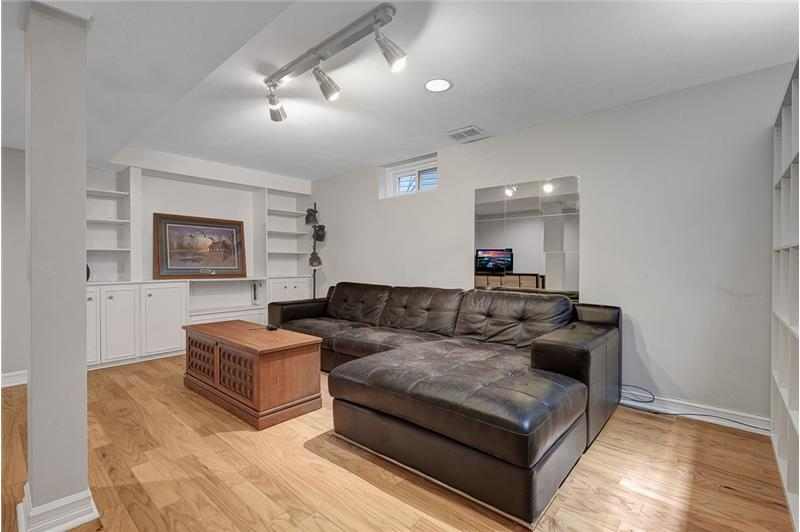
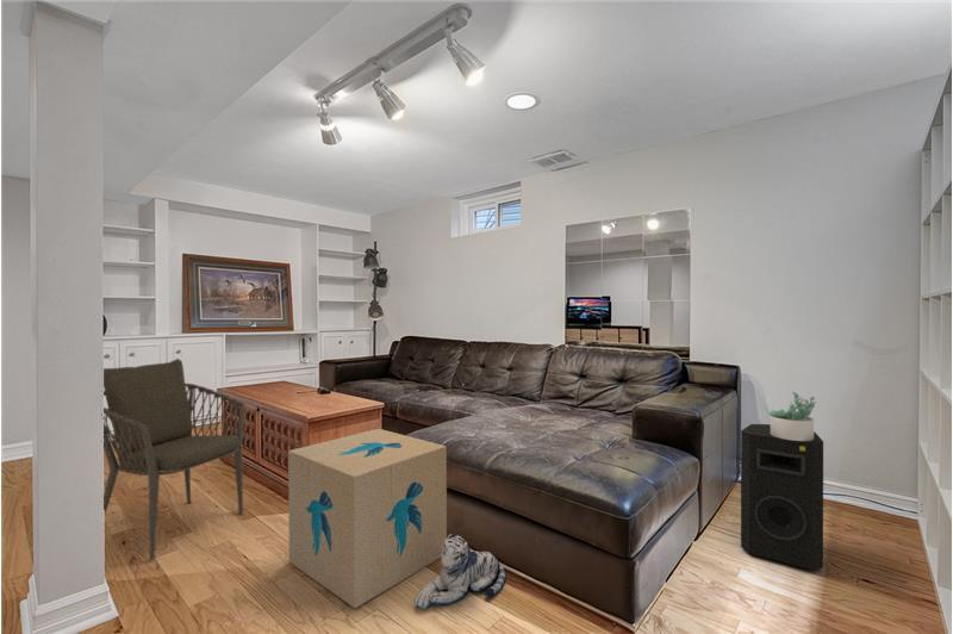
+ plush toy [413,534,507,610]
+ armchair [102,358,247,560]
+ succulent plant [766,391,817,441]
+ speaker [740,423,824,571]
+ cardboard box [287,428,448,609]
